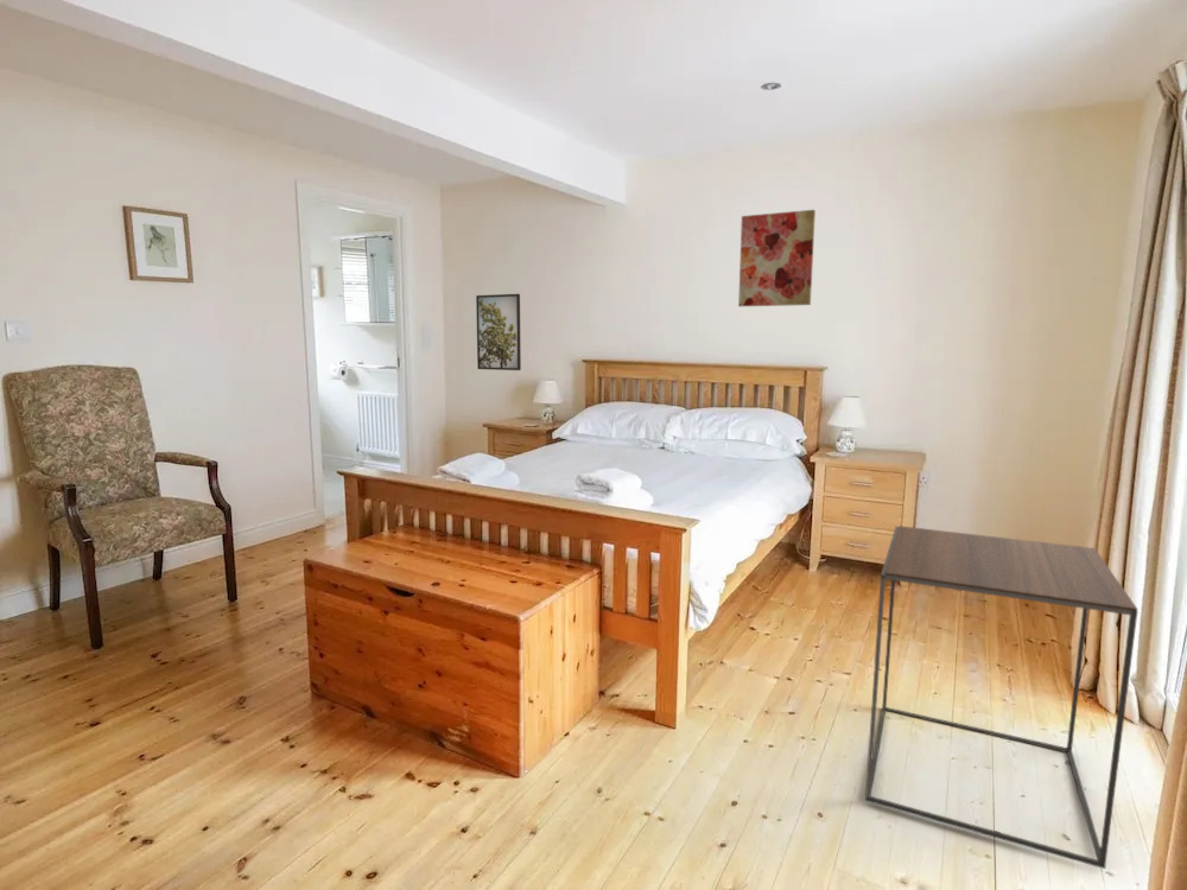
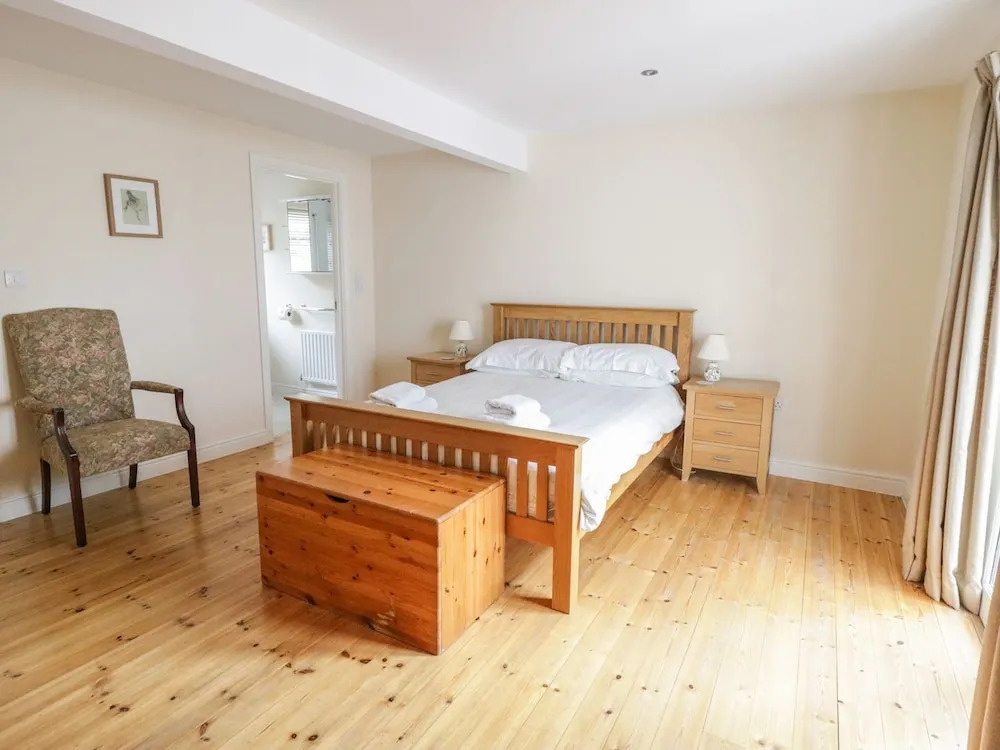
- wall art [737,209,817,307]
- side table [864,525,1140,870]
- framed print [475,293,522,371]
